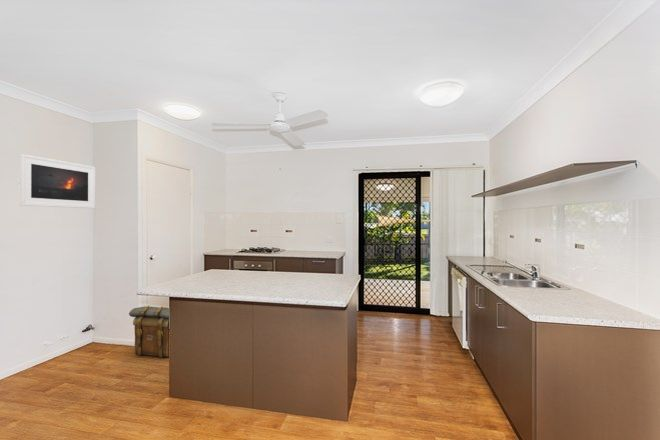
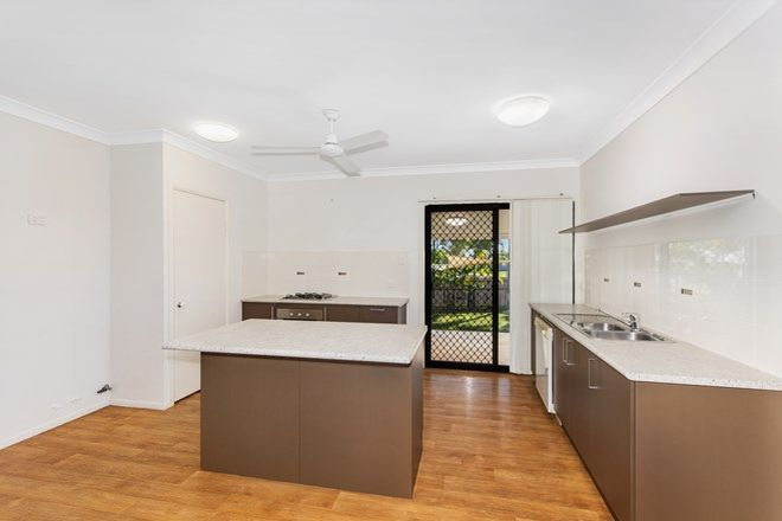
- backpack [128,305,170,359]
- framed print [19,153,96,209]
